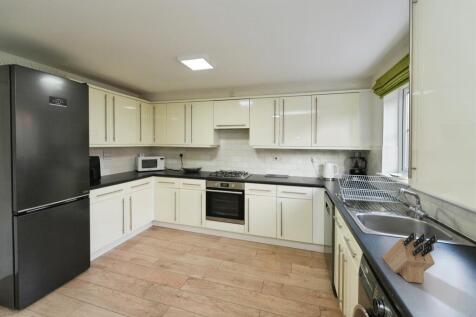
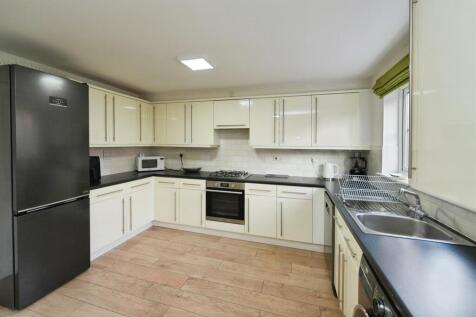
- knife block [381,231,438,284]
